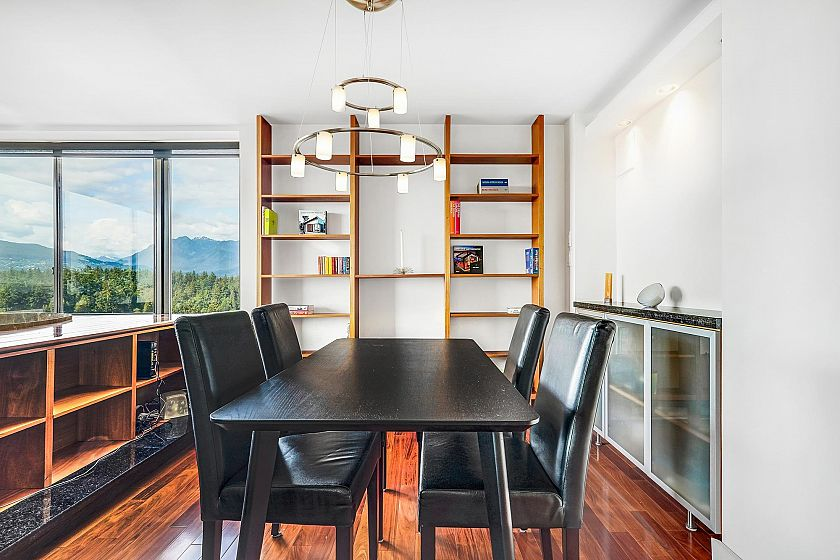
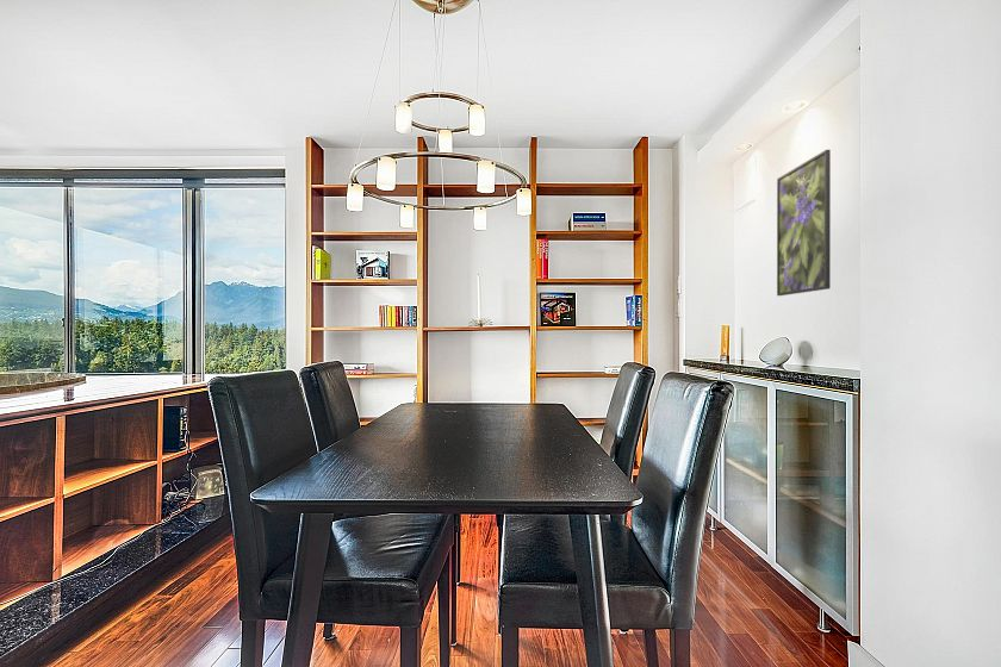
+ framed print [776,149,832,297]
